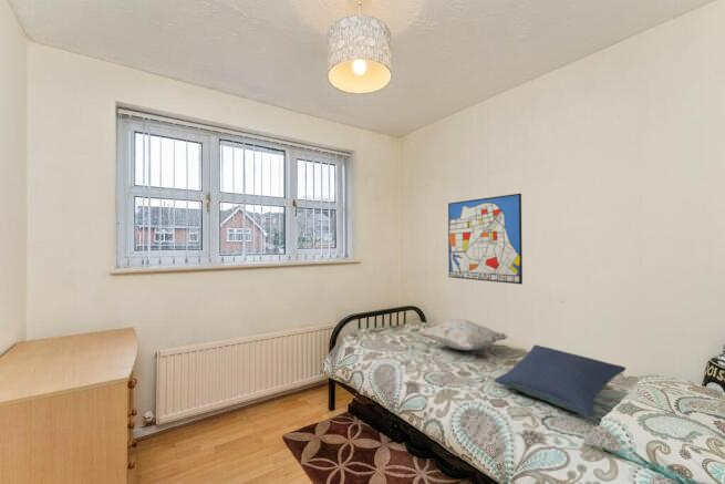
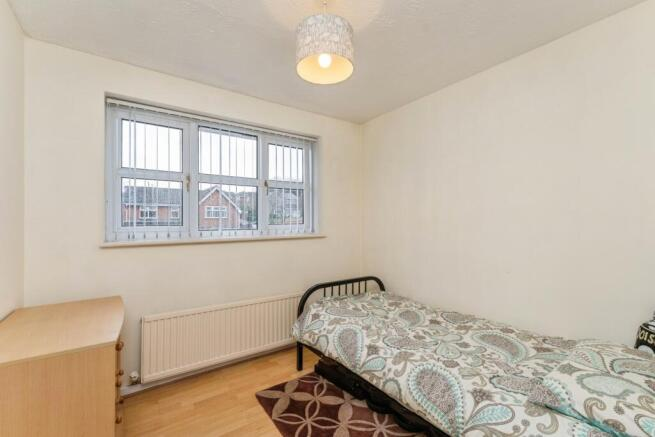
- decorative pillow [417,318,509,351]
- pillow [493,343,626,418]
- wall art [447,193,524,286]
